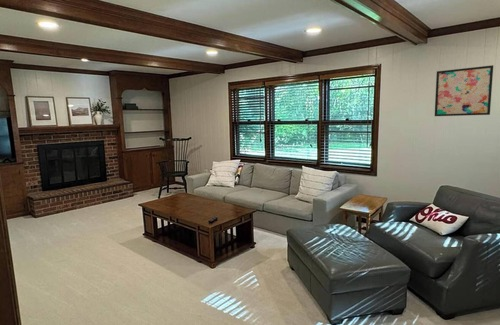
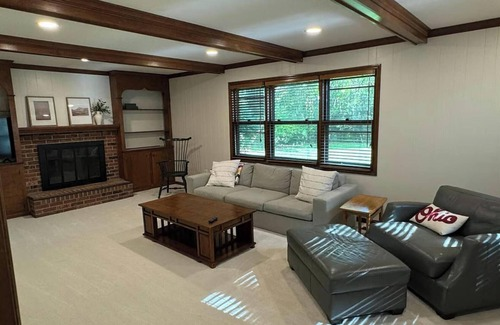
- wall art [434,64,494,117]
